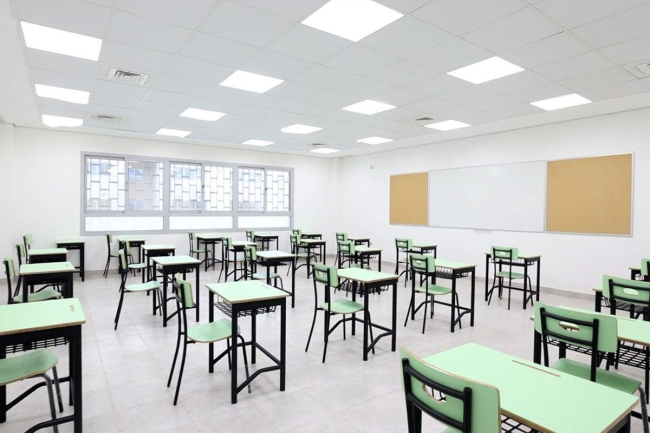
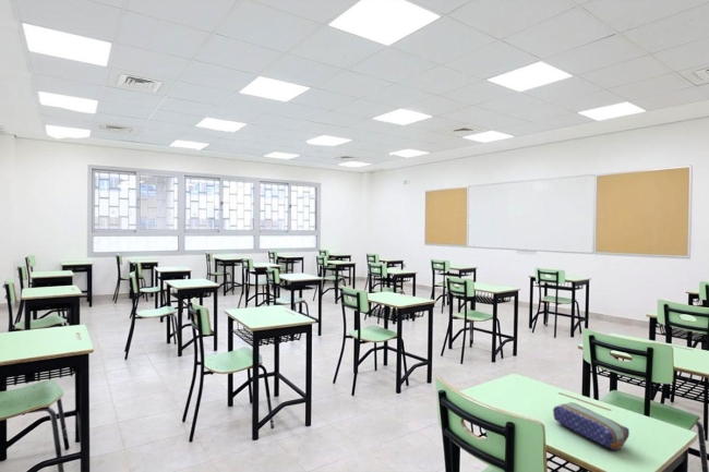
+ pencil case [552,401,630,451]
